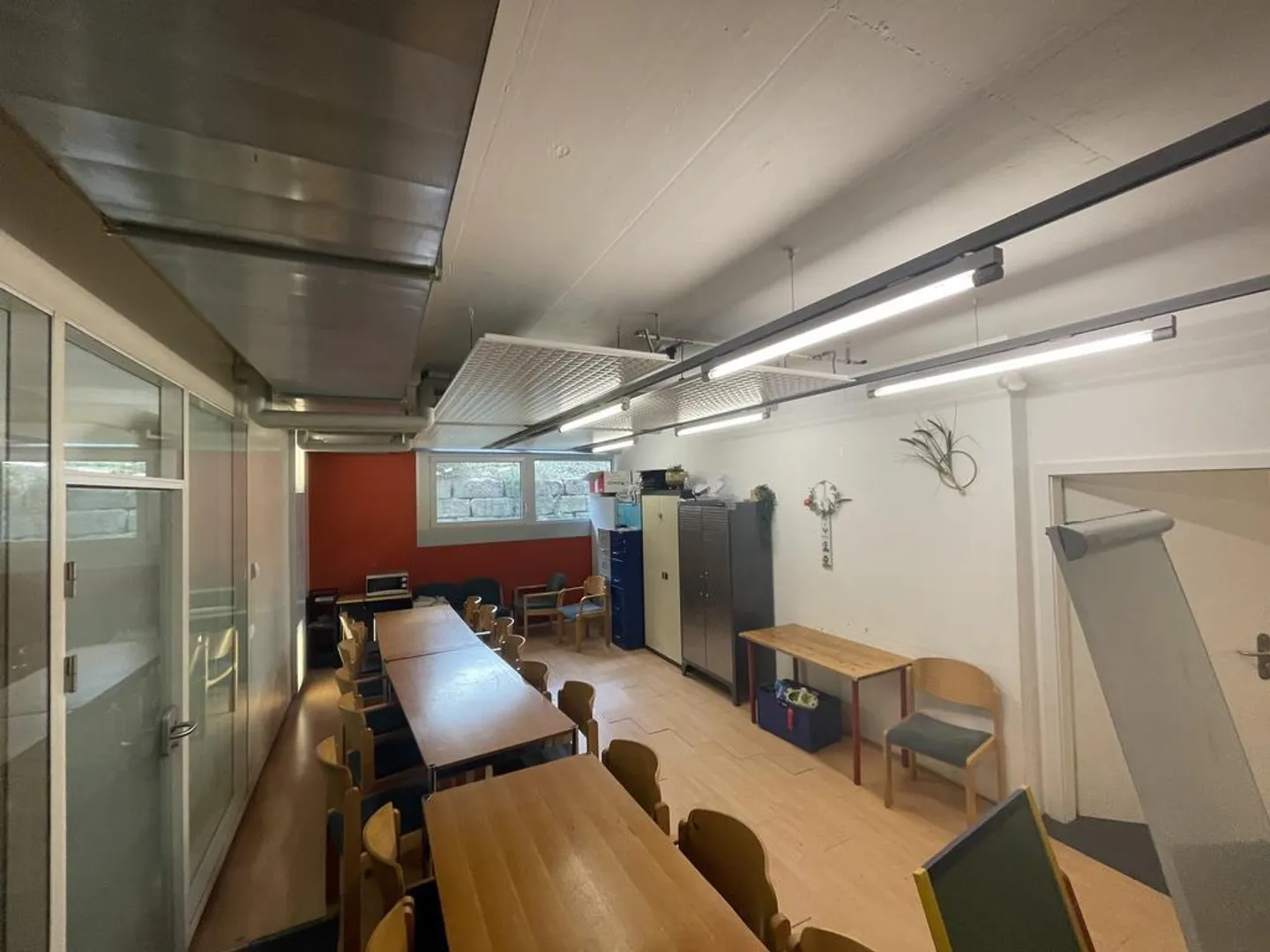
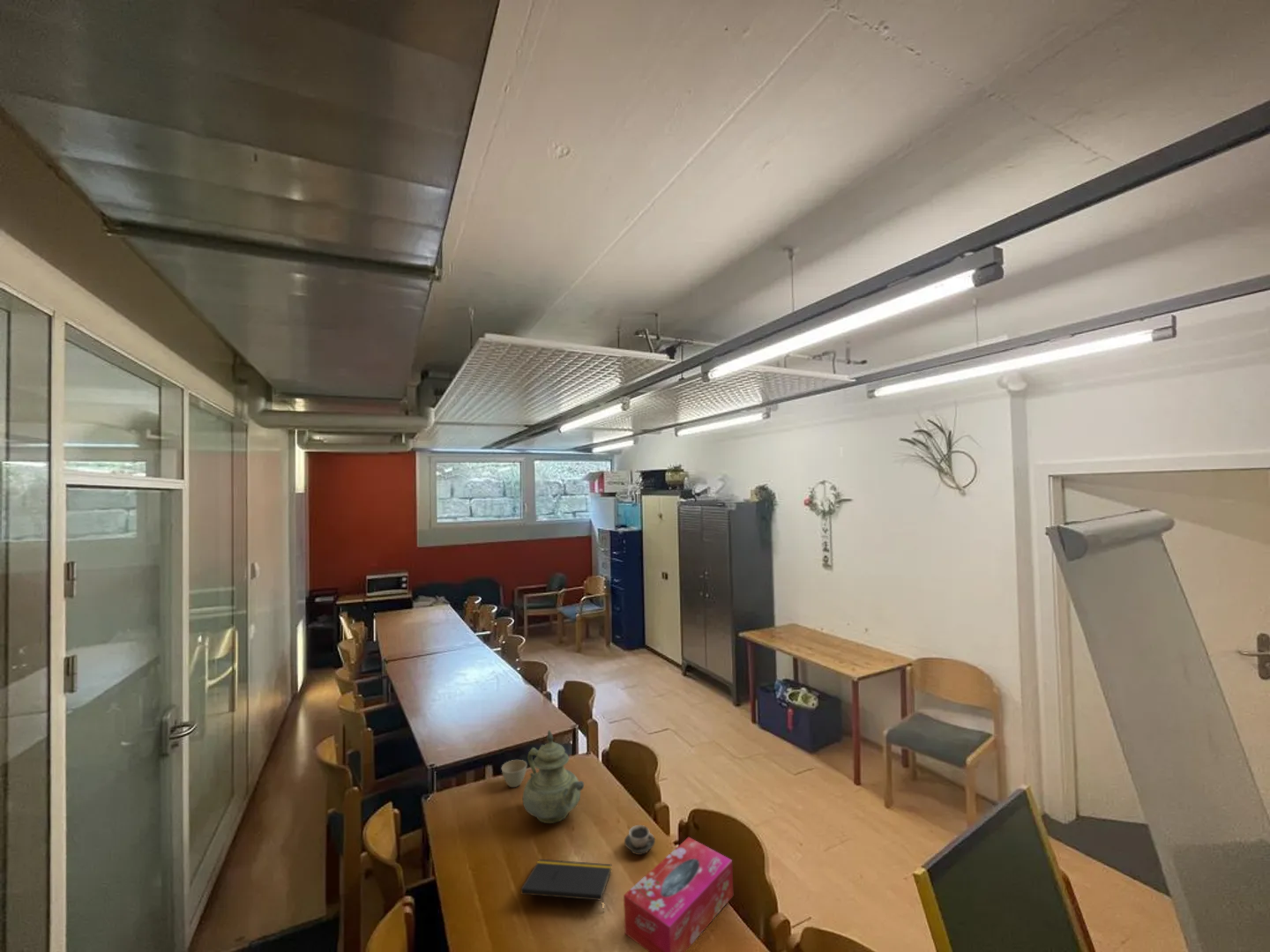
+ notepad [520,859,612,912]
+ tissue box [623,837,734,952]
+ flower pot [501,759,527,788]
+ cup [624,824,656,856]
+ teapot [522,730,585,824]
